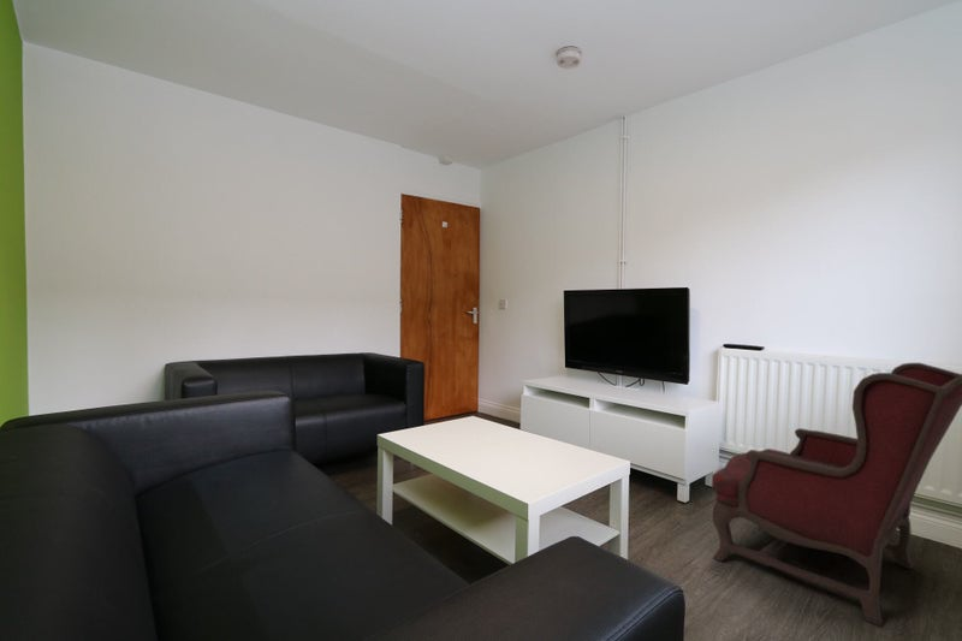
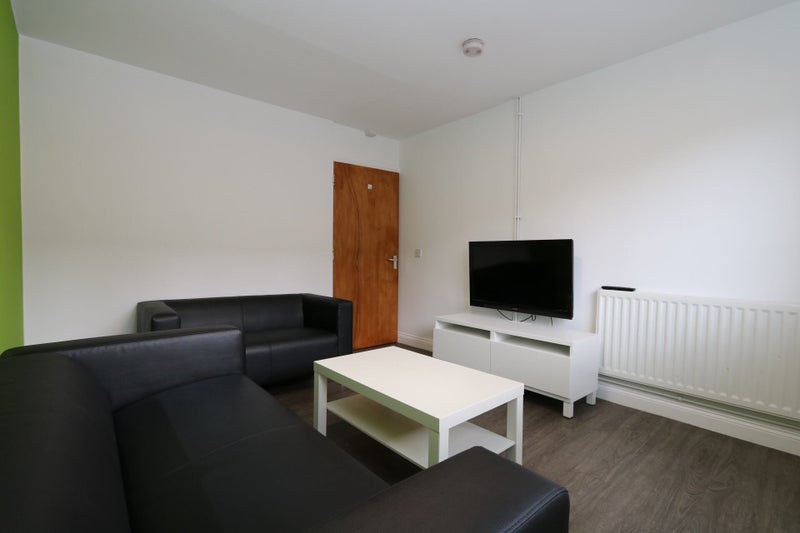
- armchair [711,362,962,628]
